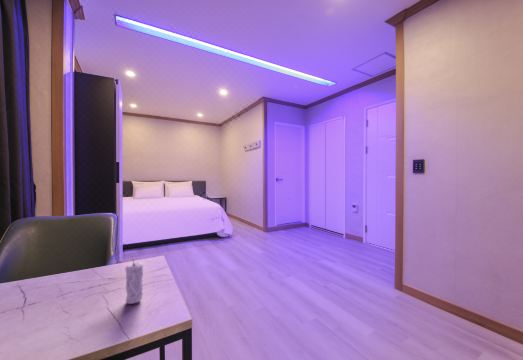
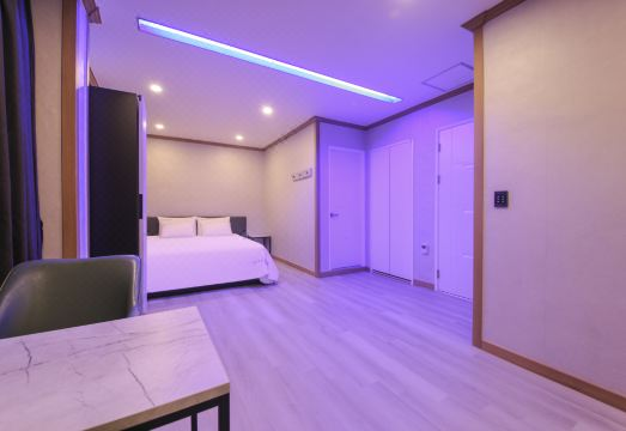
- candle [124,257,144,305]
